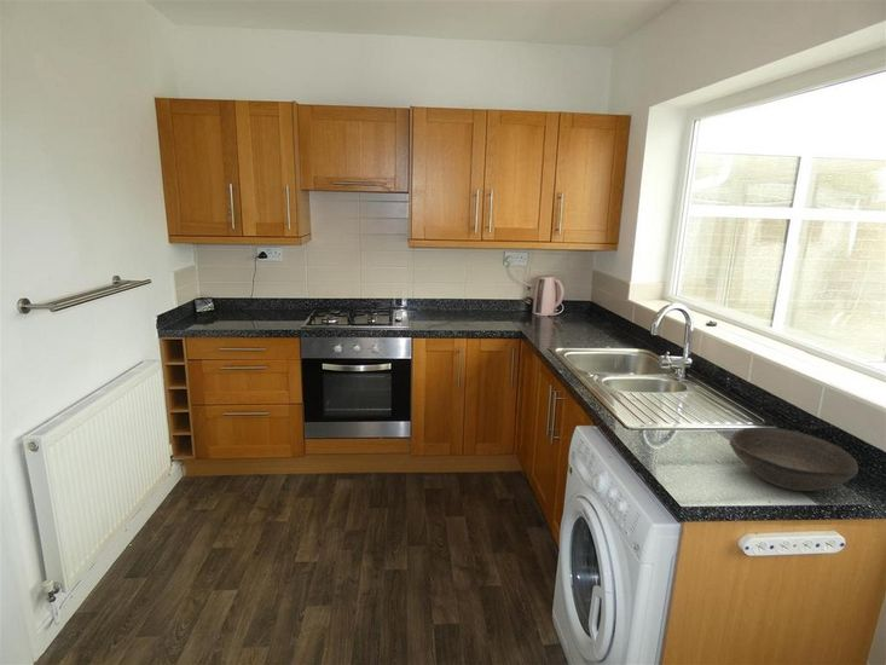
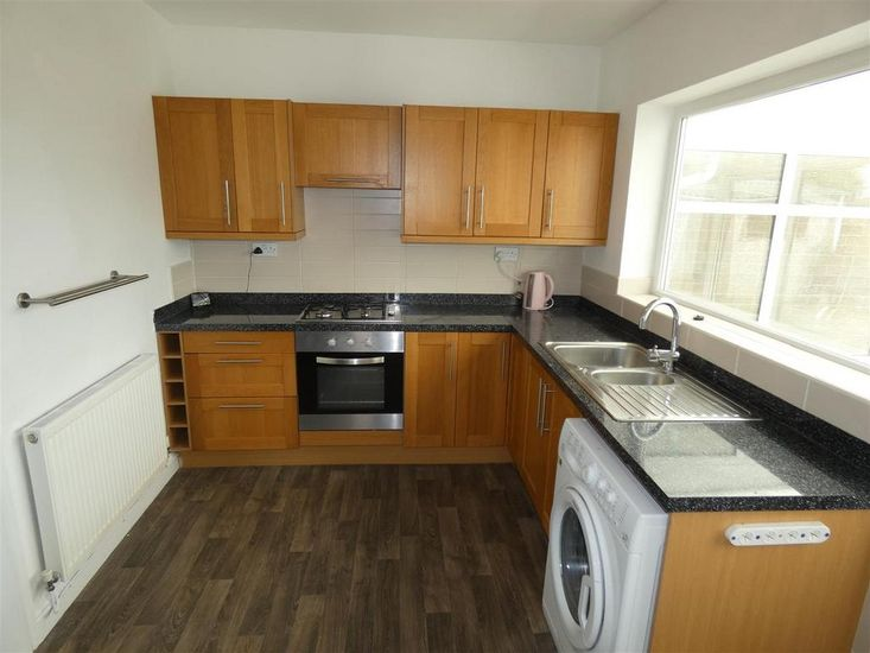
- bowl [729,426,859,492]
